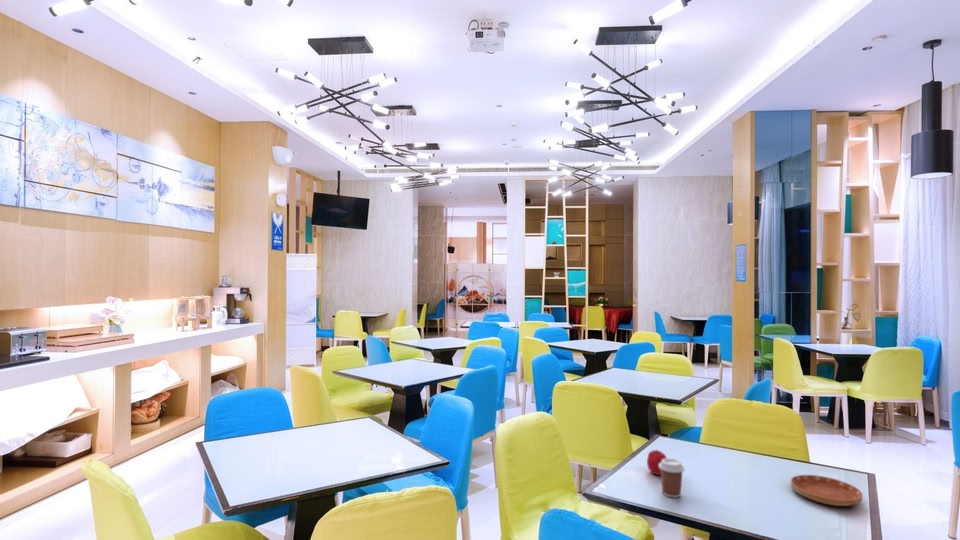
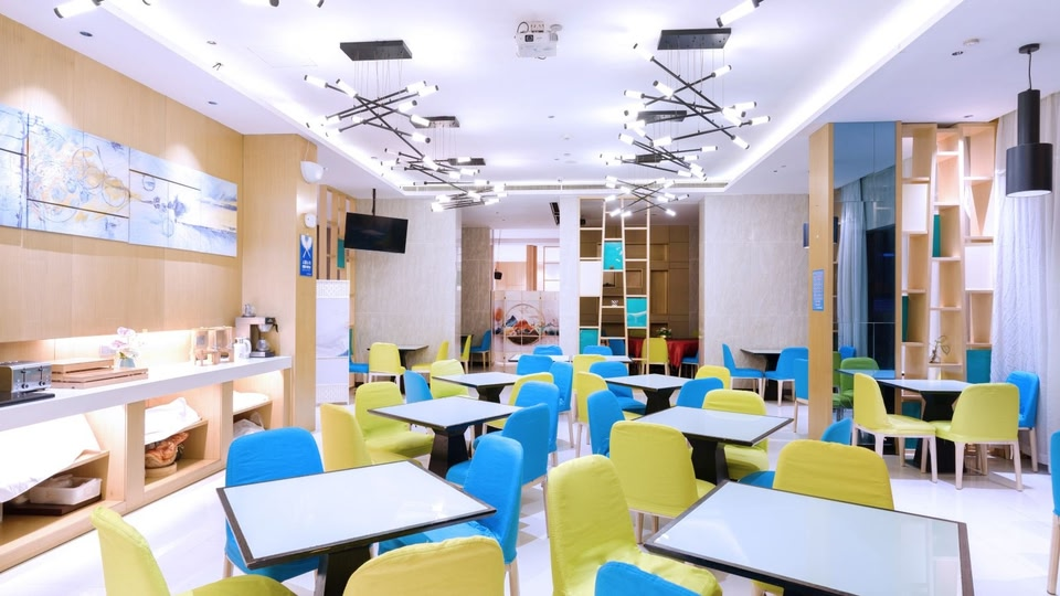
- saucer [790,474,864,507]
- coffee cup [659,457,685,498]
- fruit [646,448,668,476]
